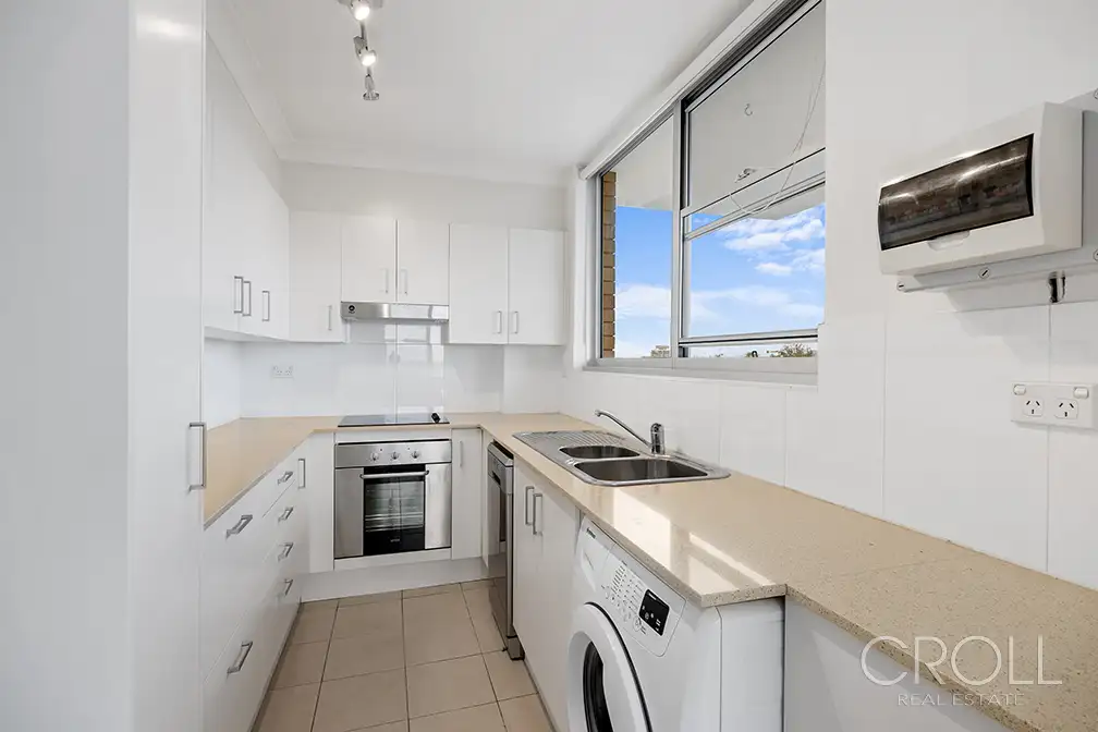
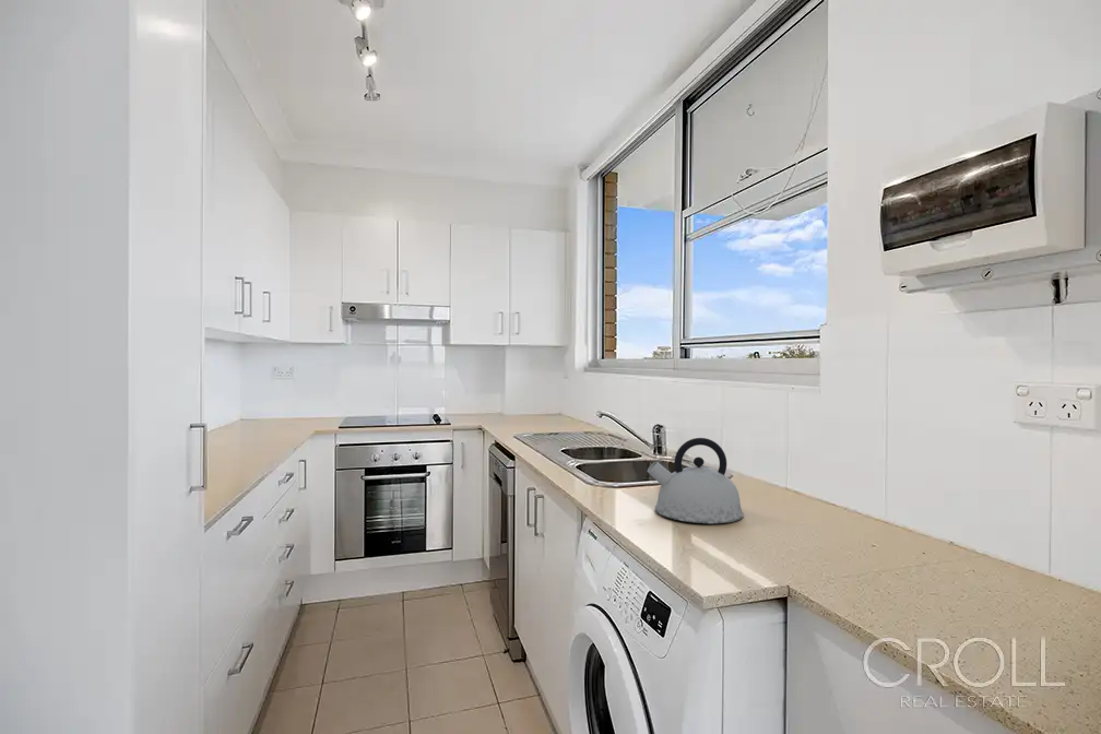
+ kettle [647,437,745,524]
